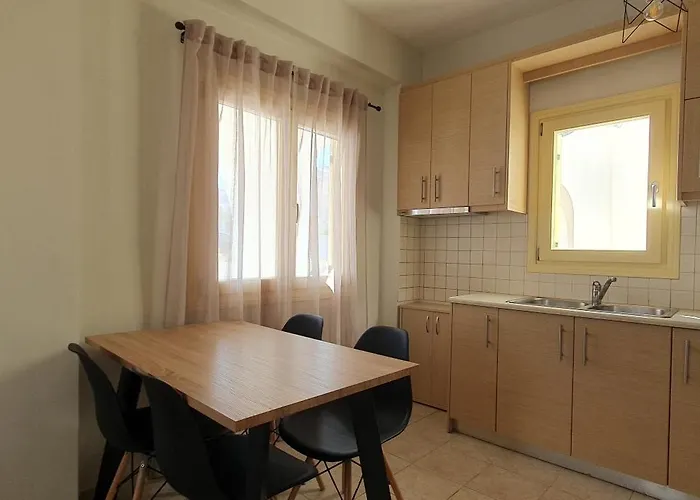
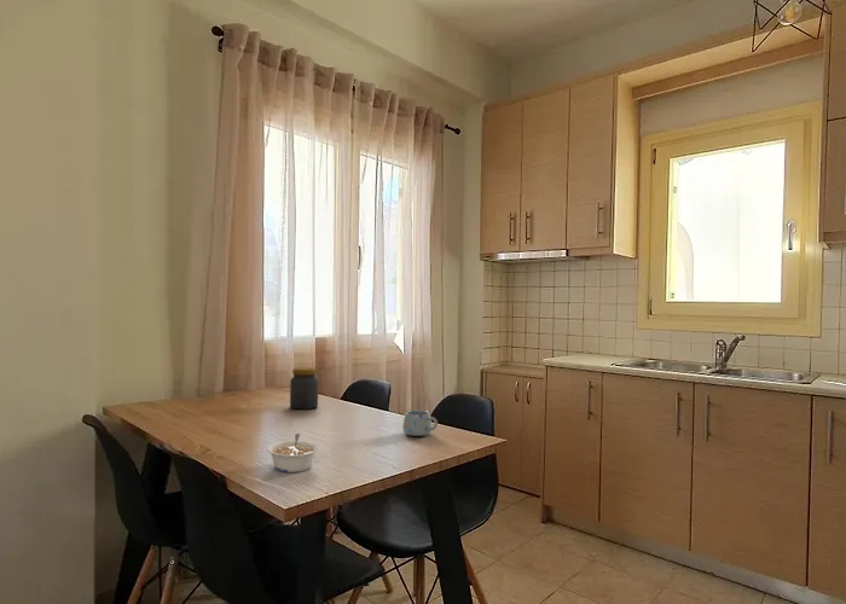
+ legume [266,432,320,474]
+ jar [289,366,319,411]
+ mug [402,408,439,437]
